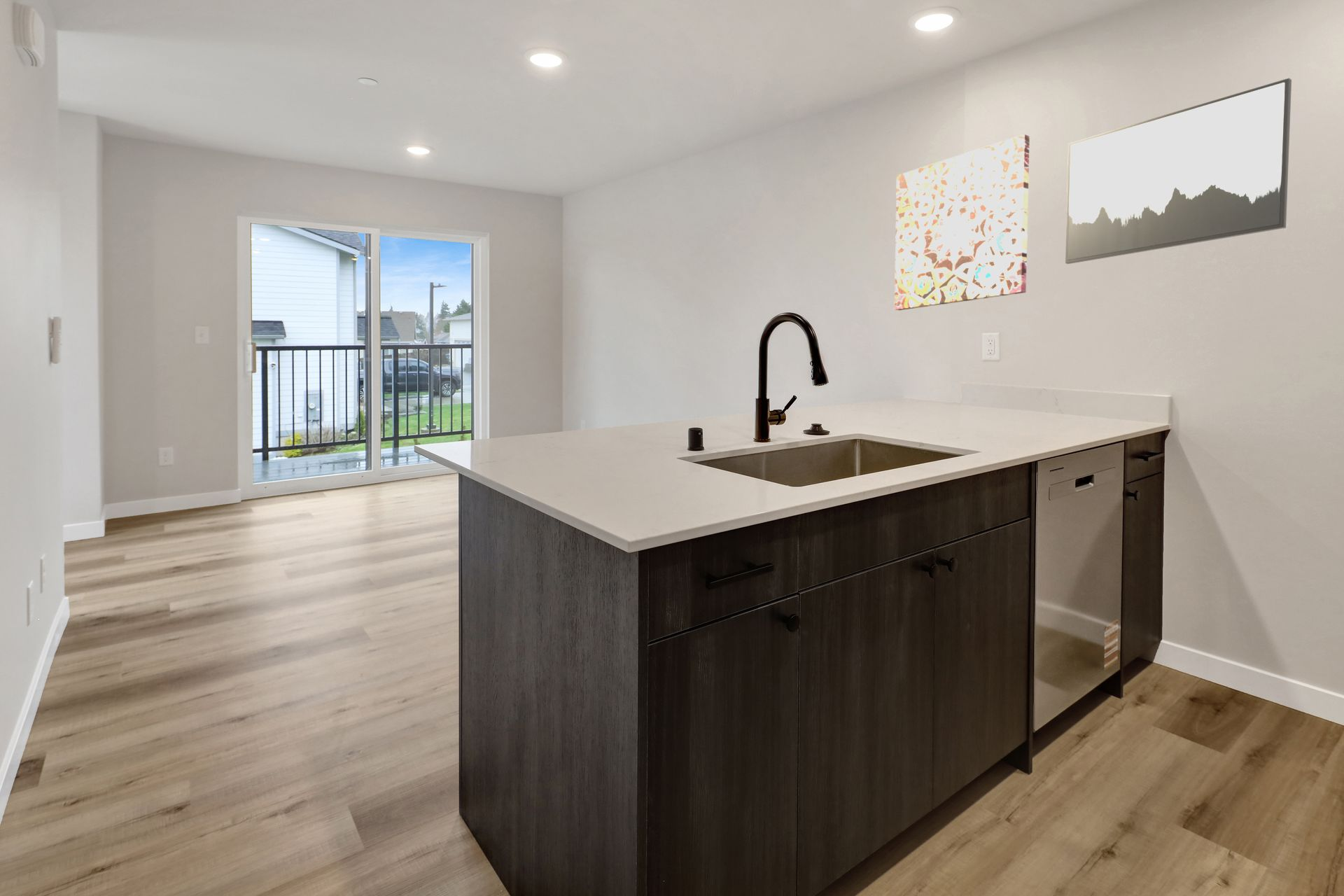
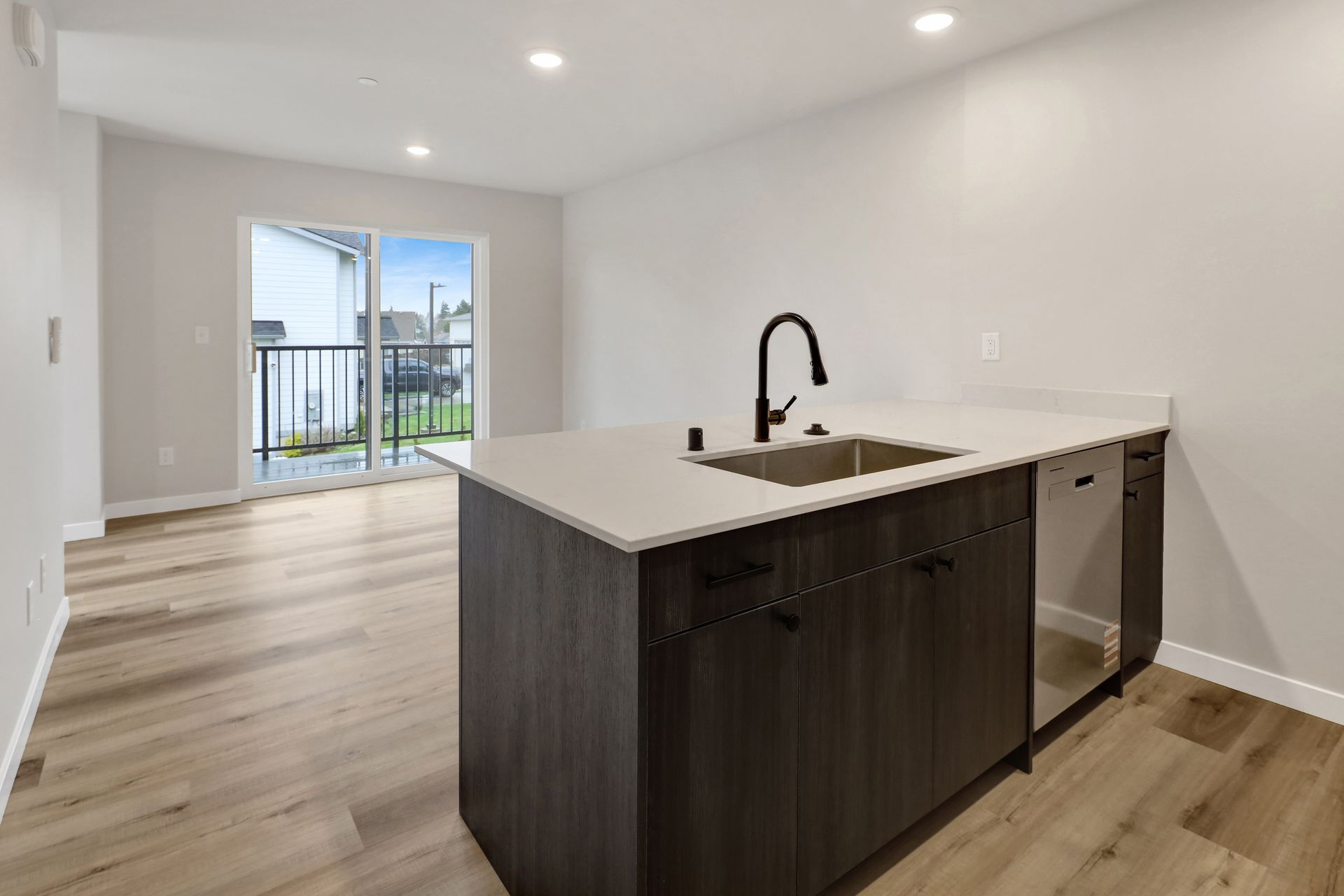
- wall art [894,134,1030,311]
- wall art [1065,77,1292,265]
